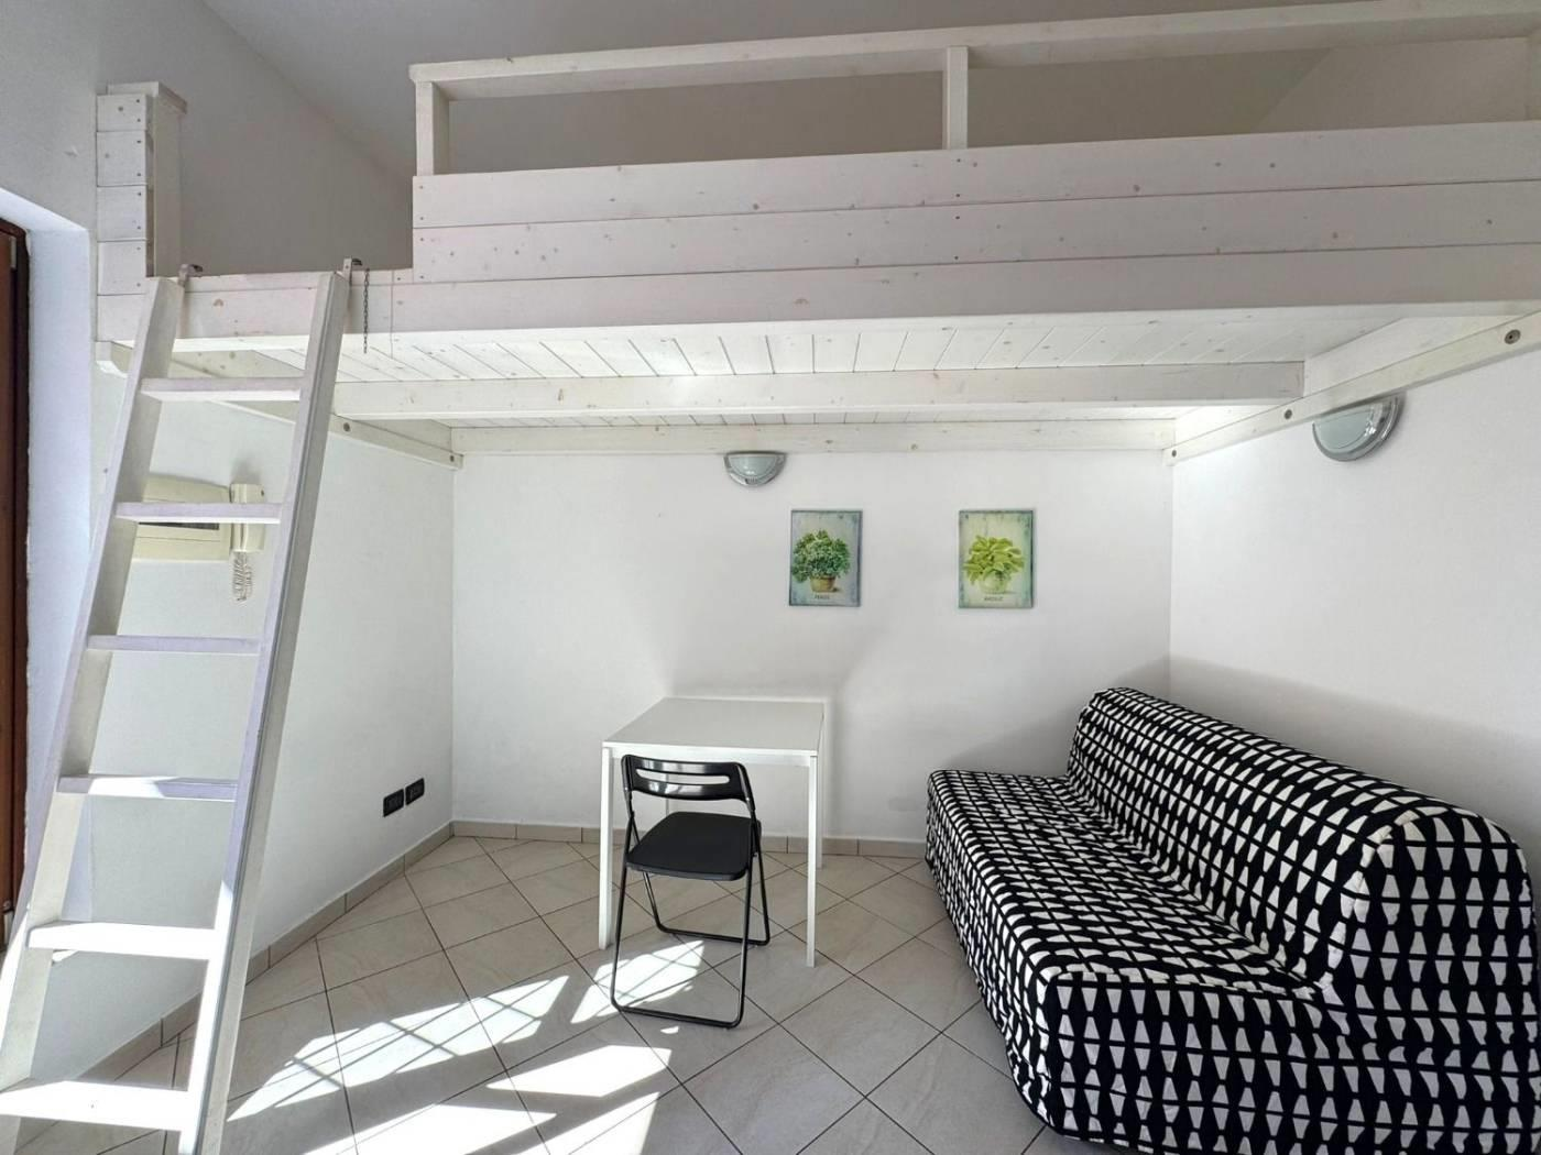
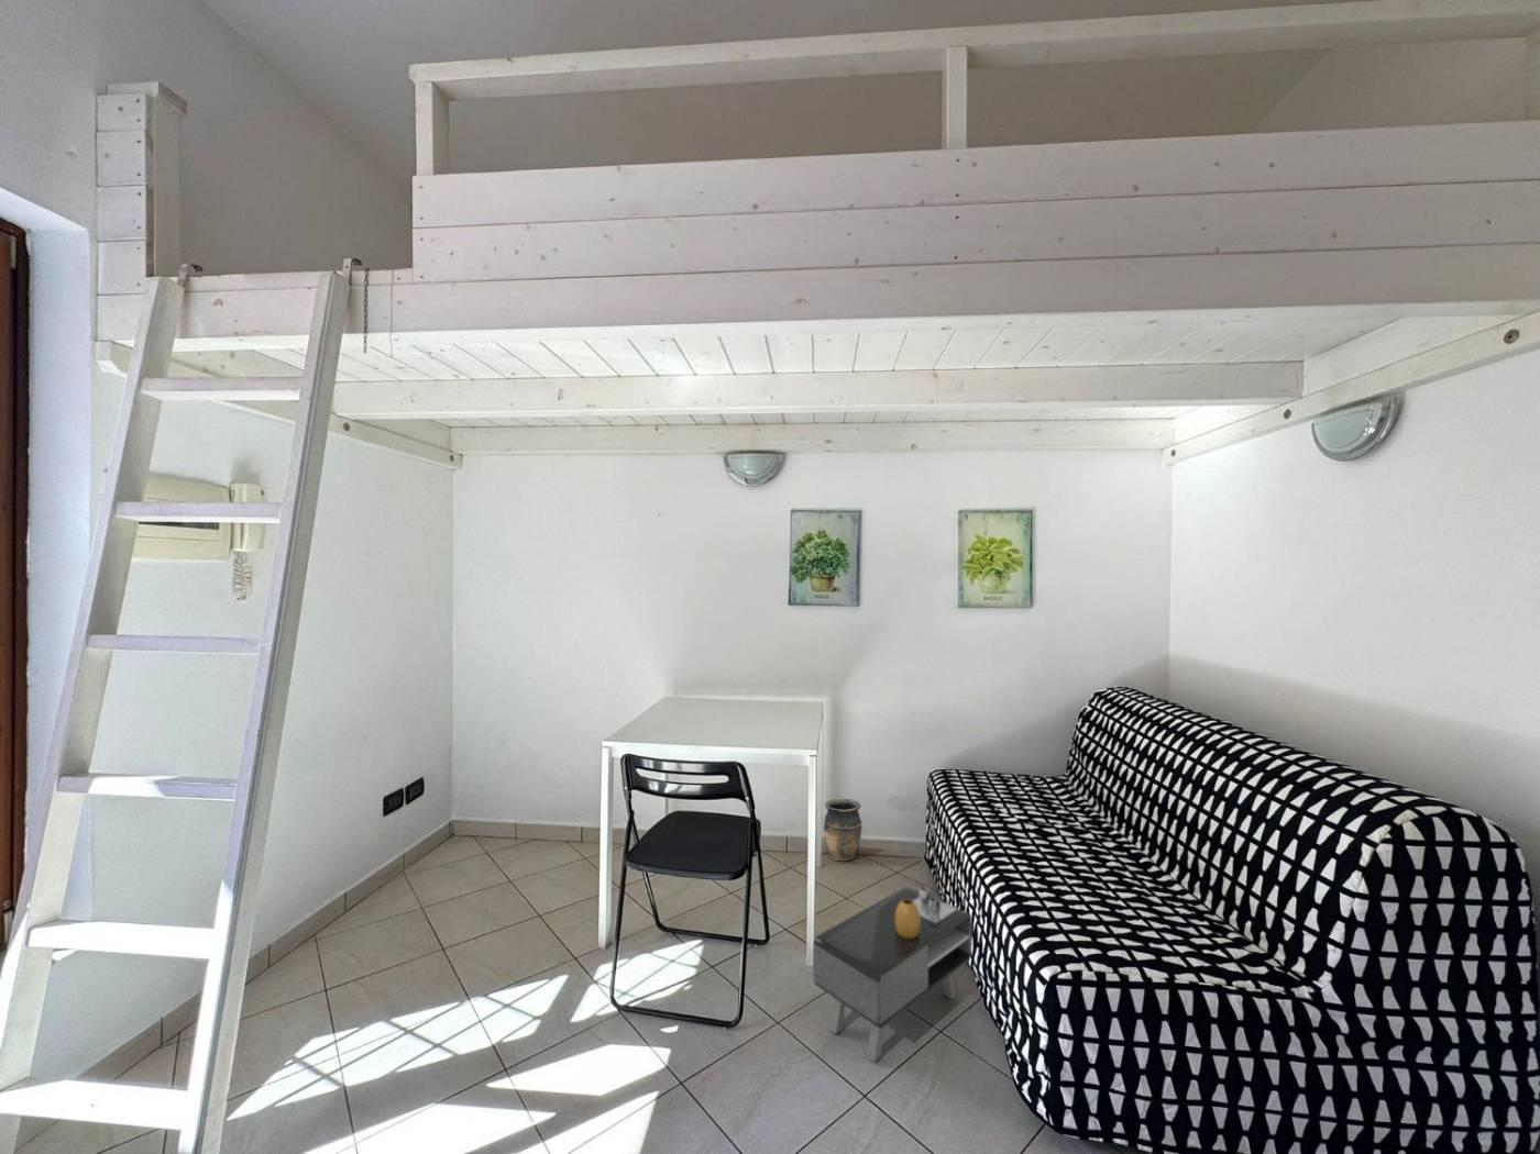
+ nightstand [812,886,973,1063]
+ vase [823,798,862,862]
